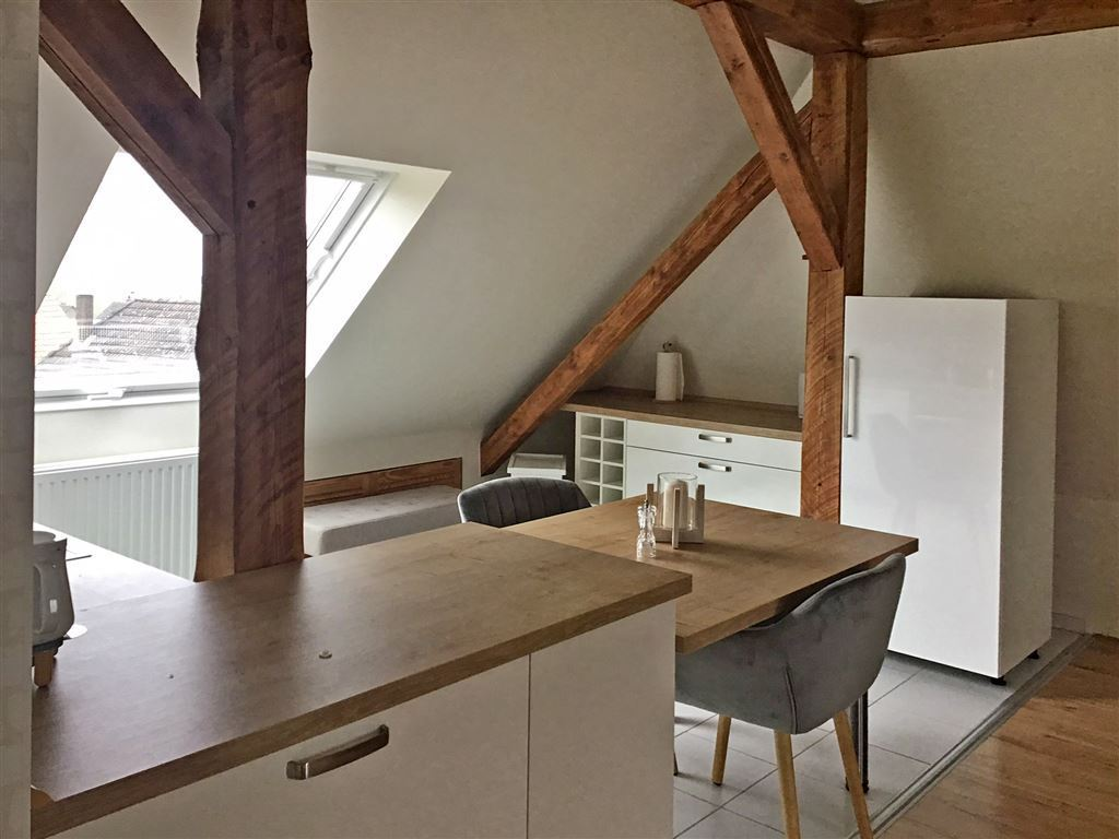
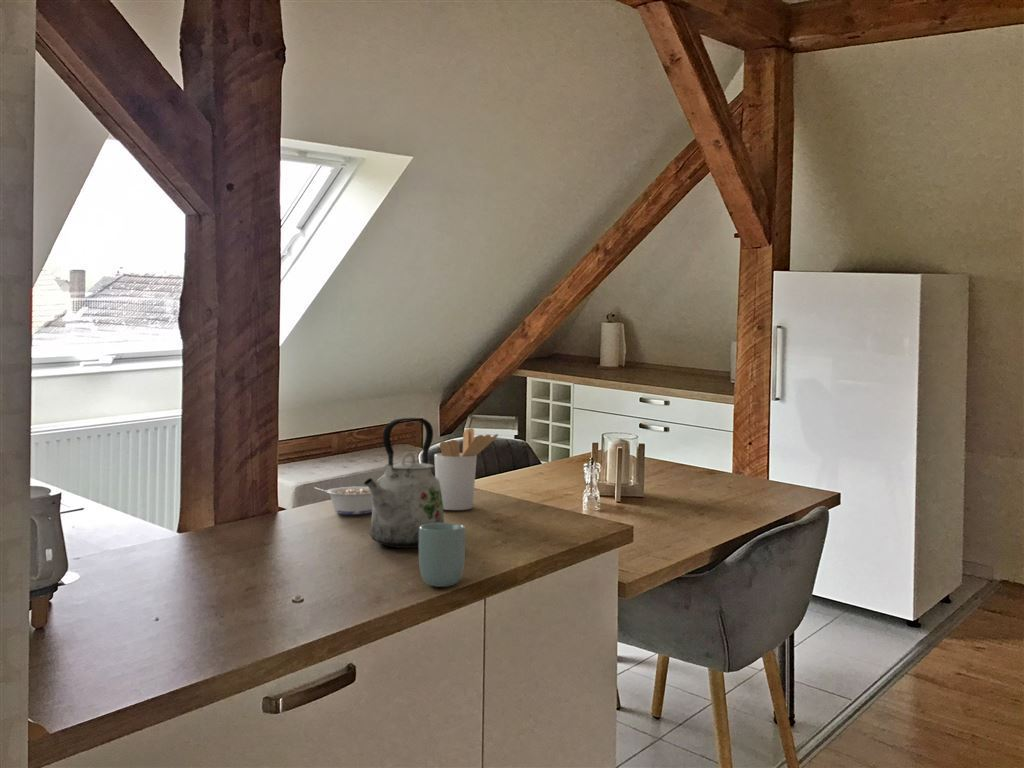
+ kettle [363,417,445,549]
+ legume [313,486,373,515]
+ utensil holder [433,427,499,511]
+ cup [418,522,466,588]
